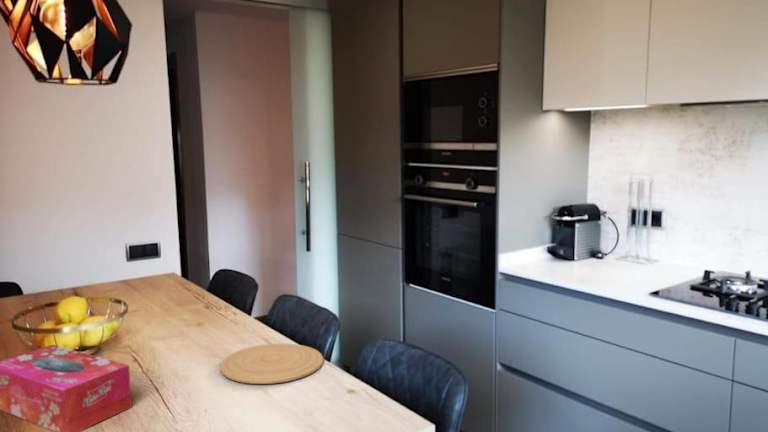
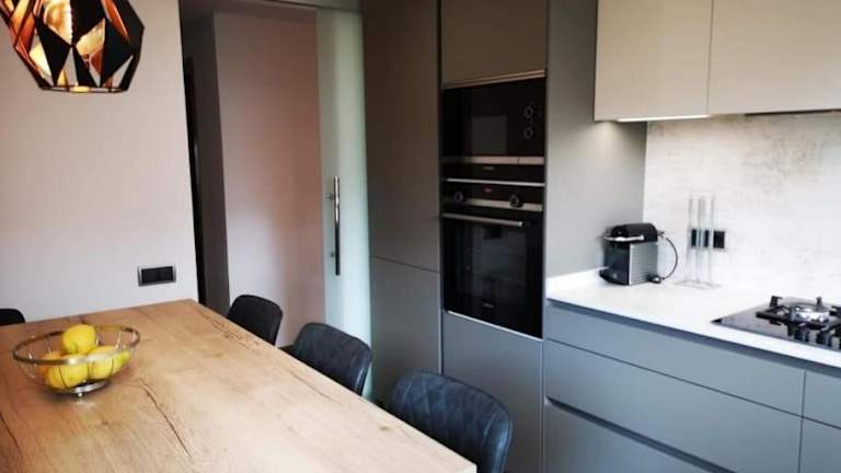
- tissue box [0,344,133,432]
- plate [219,343,324,385]
